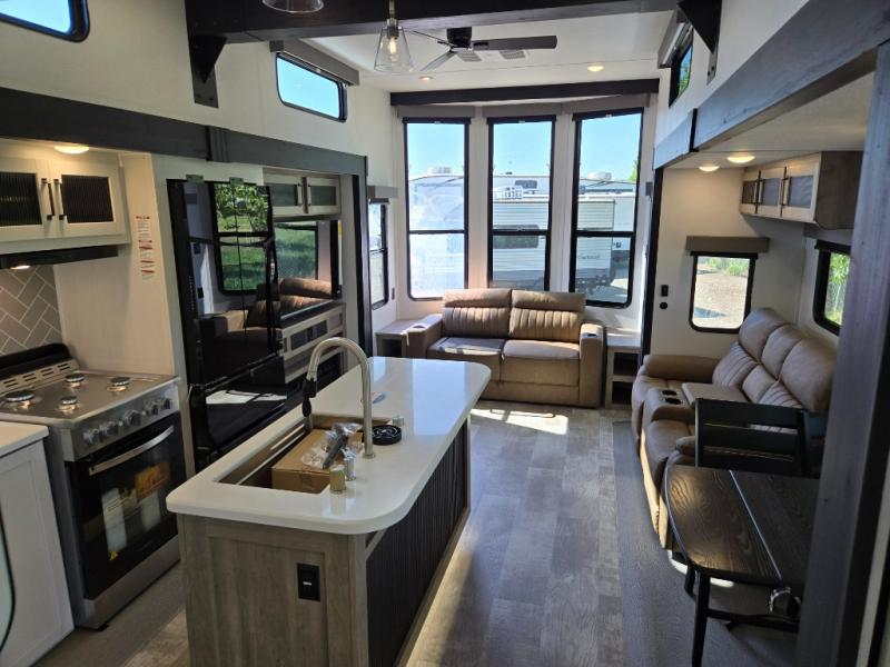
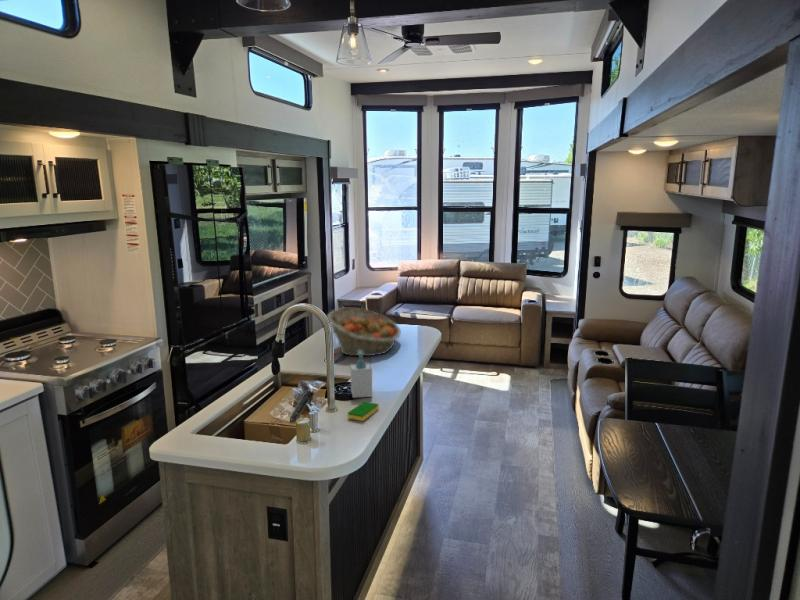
+ dish sponge [347,401,380,422]
+ soap bottle [349,350,373,399]
+ fruit basket [326,306,402,357]
